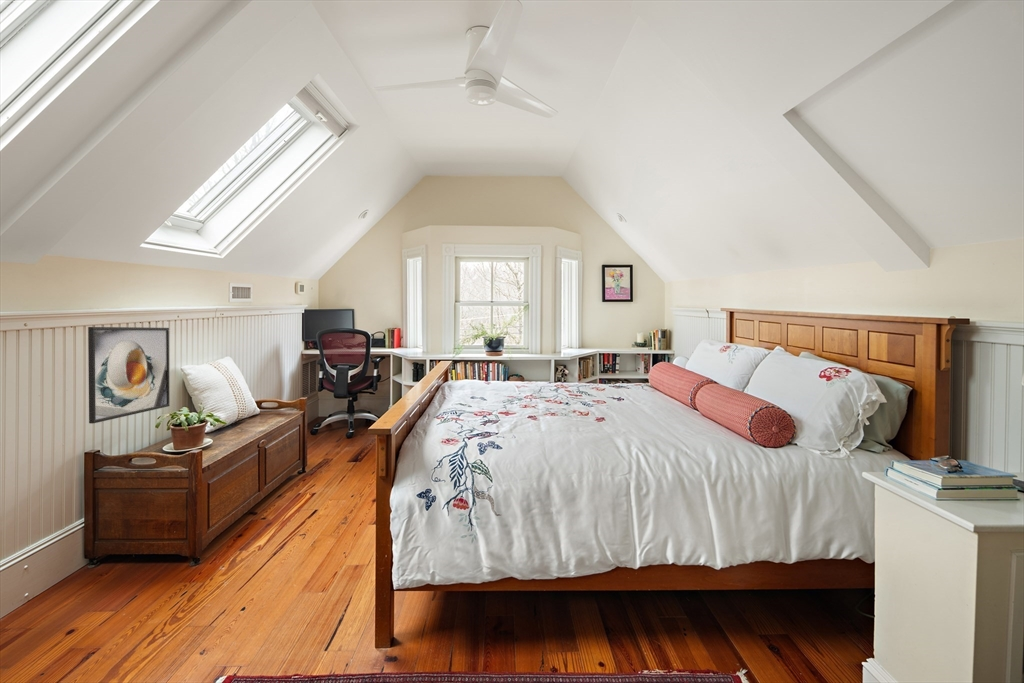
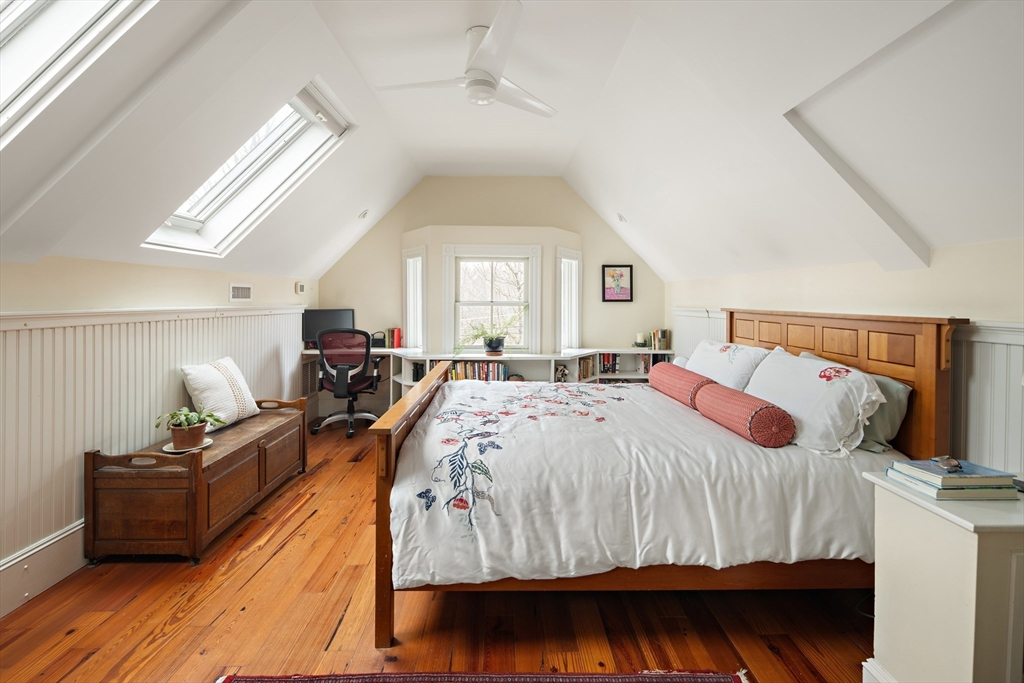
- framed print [87,326,171,425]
